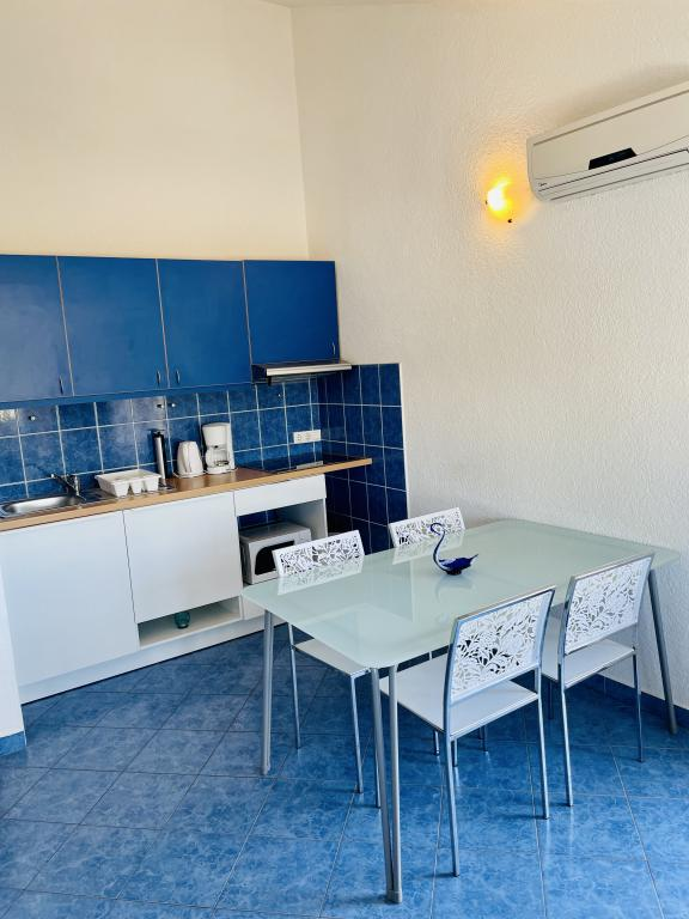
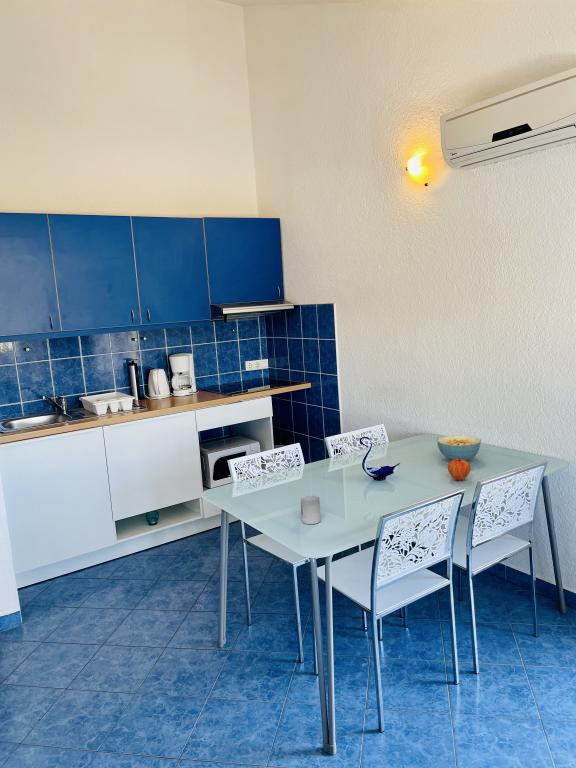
+ cereal bowl [436,434,482,461]
+ fruit [447,457,472,482]
+ cup [300,495,322,525]
